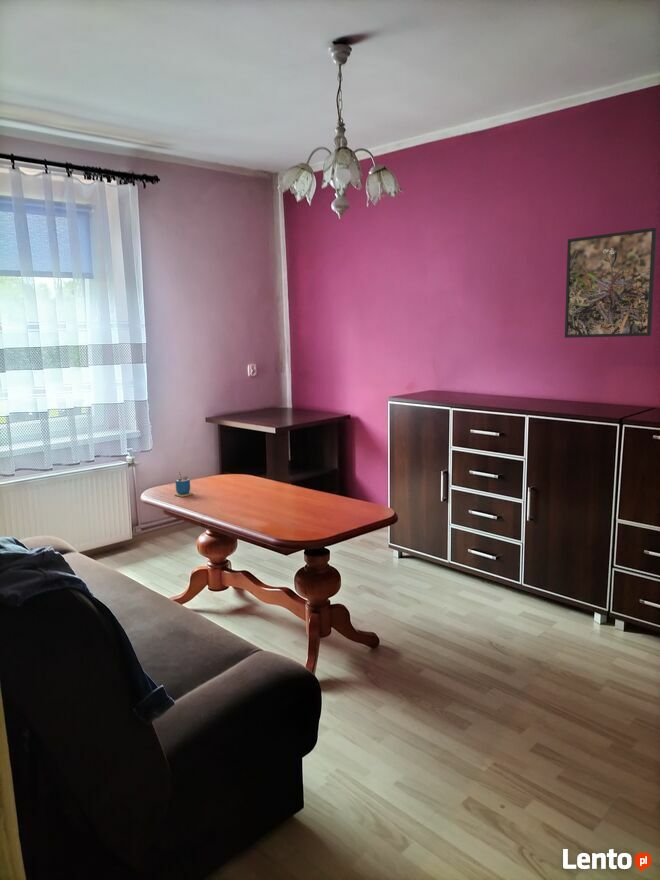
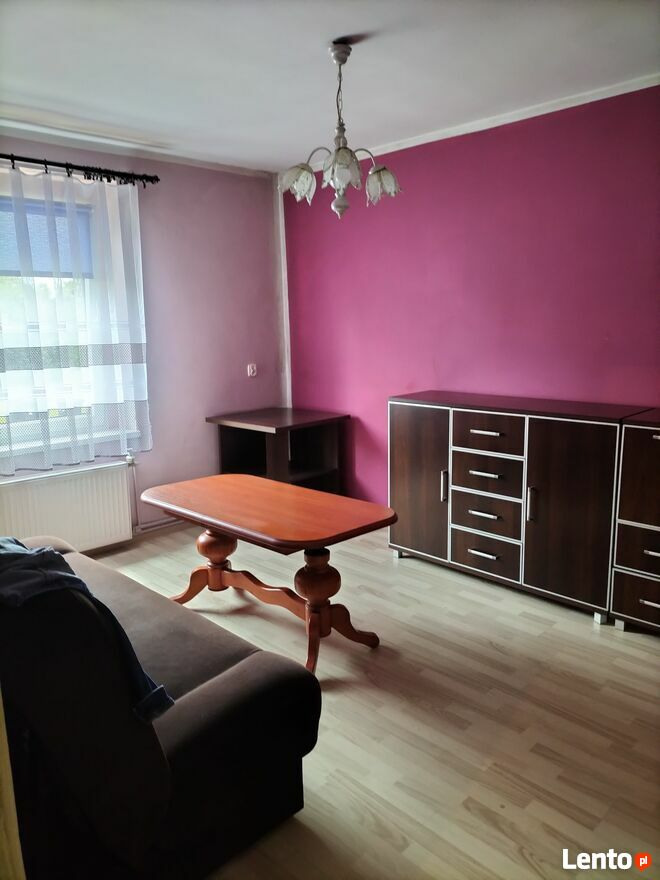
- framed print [564,227,657,339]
- cup [173,470,194,498]
